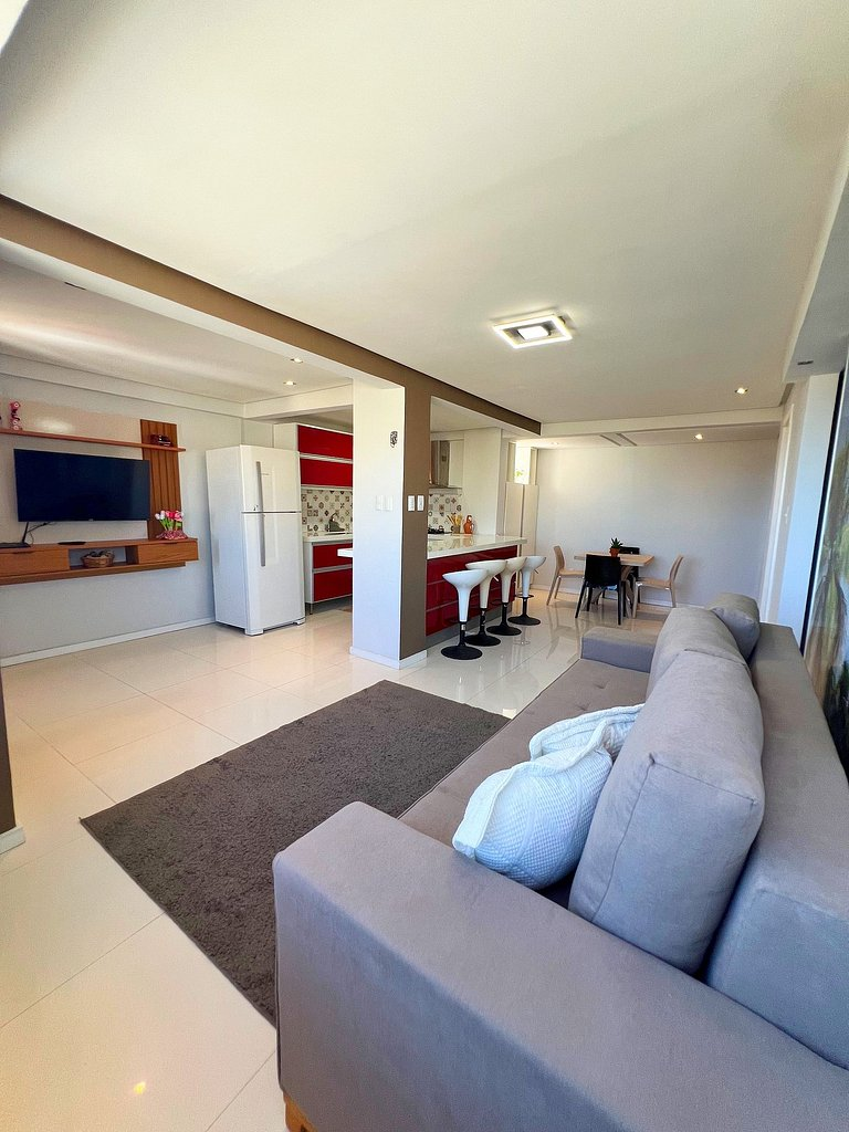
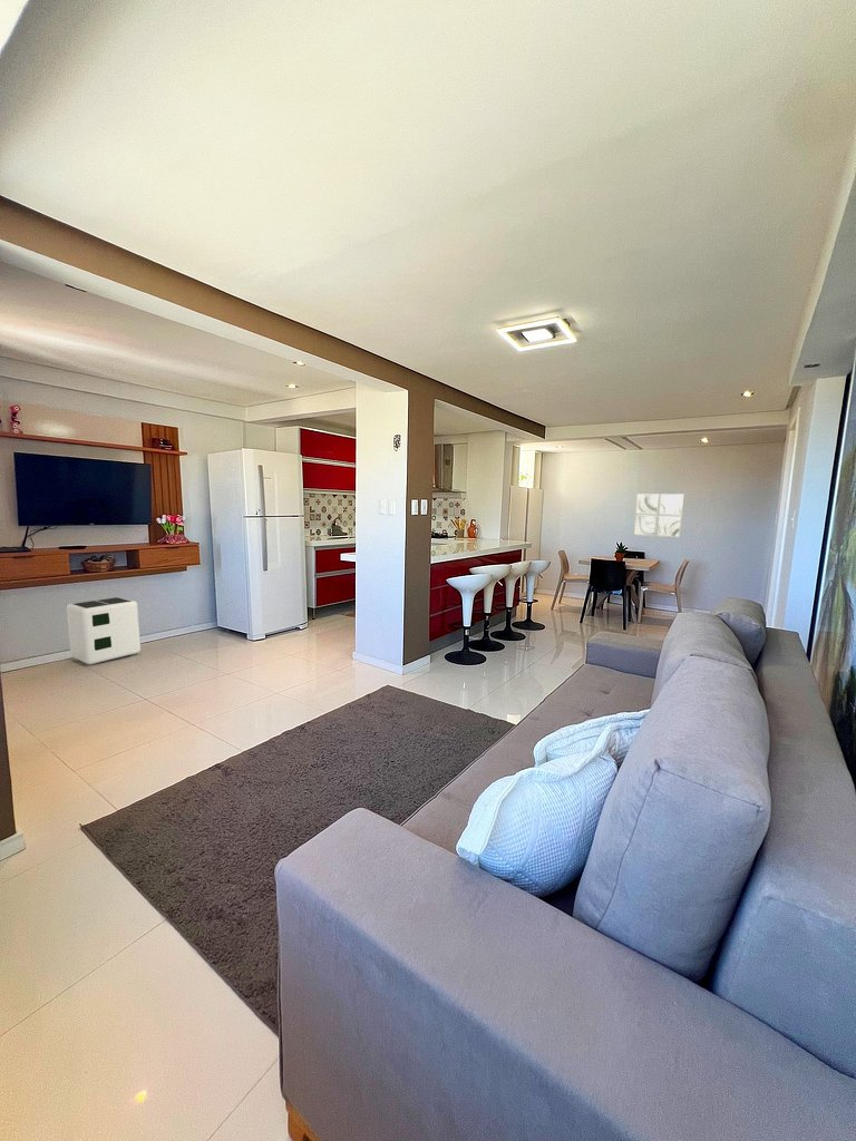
+ wall art [633,493,685,538]
+ air purifier [66,596,142,665]
